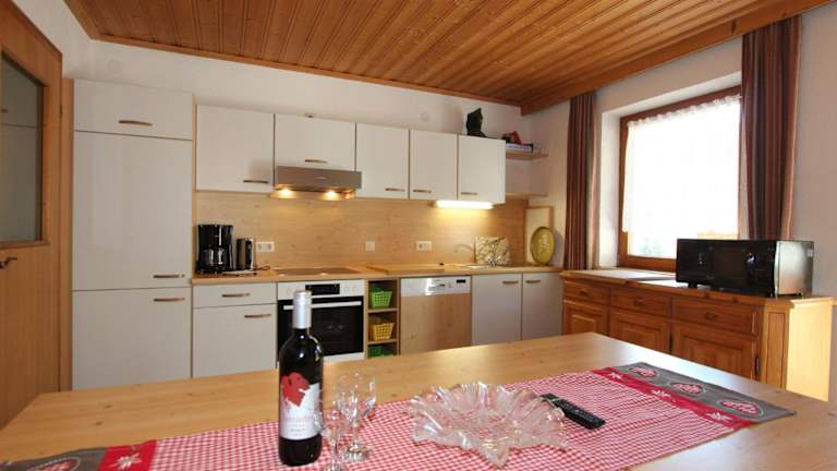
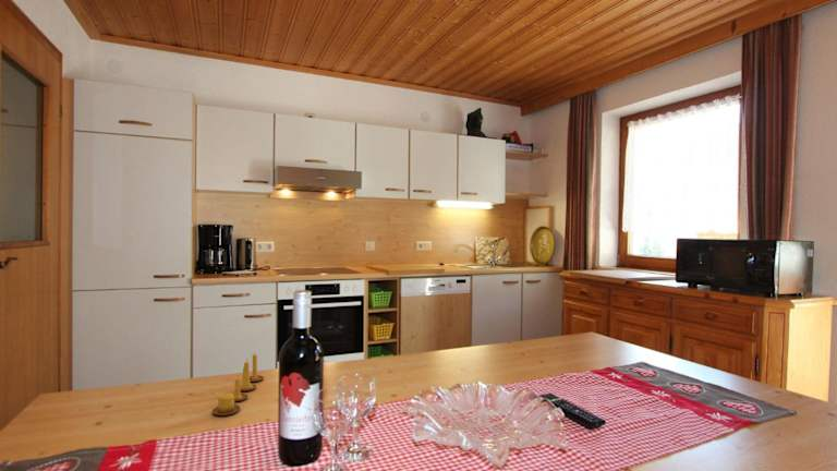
+ candle [211,353,265,416]
